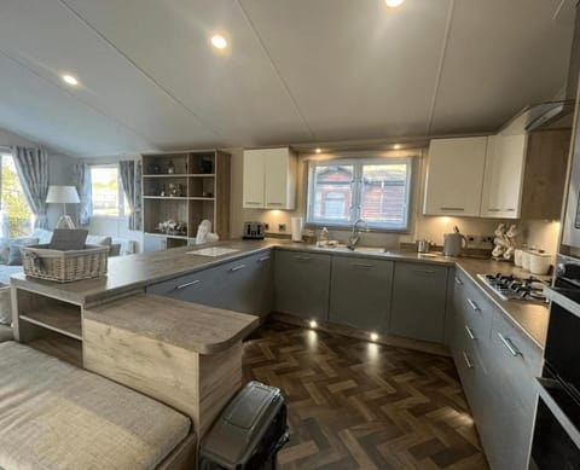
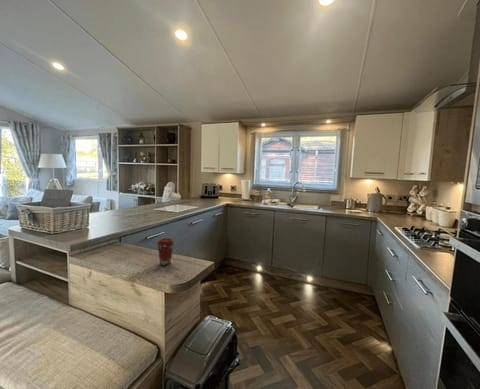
+ coffee cup [156,237,175,266]
